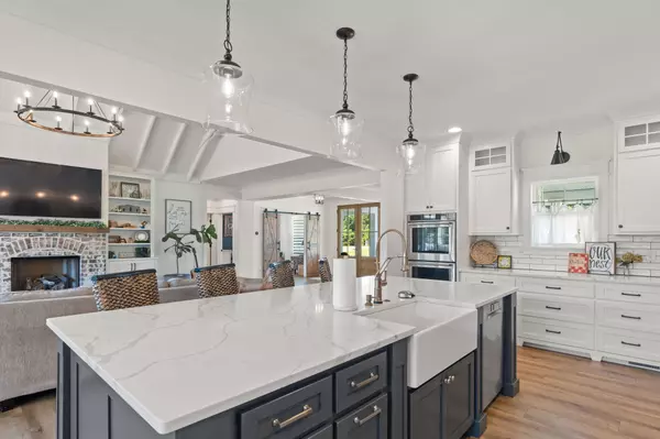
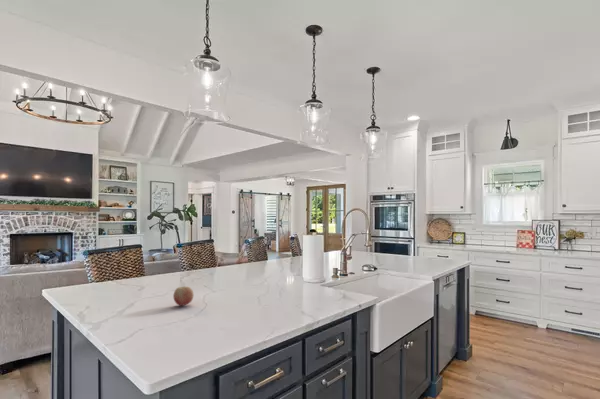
+ fruit [172,286,195,307]
